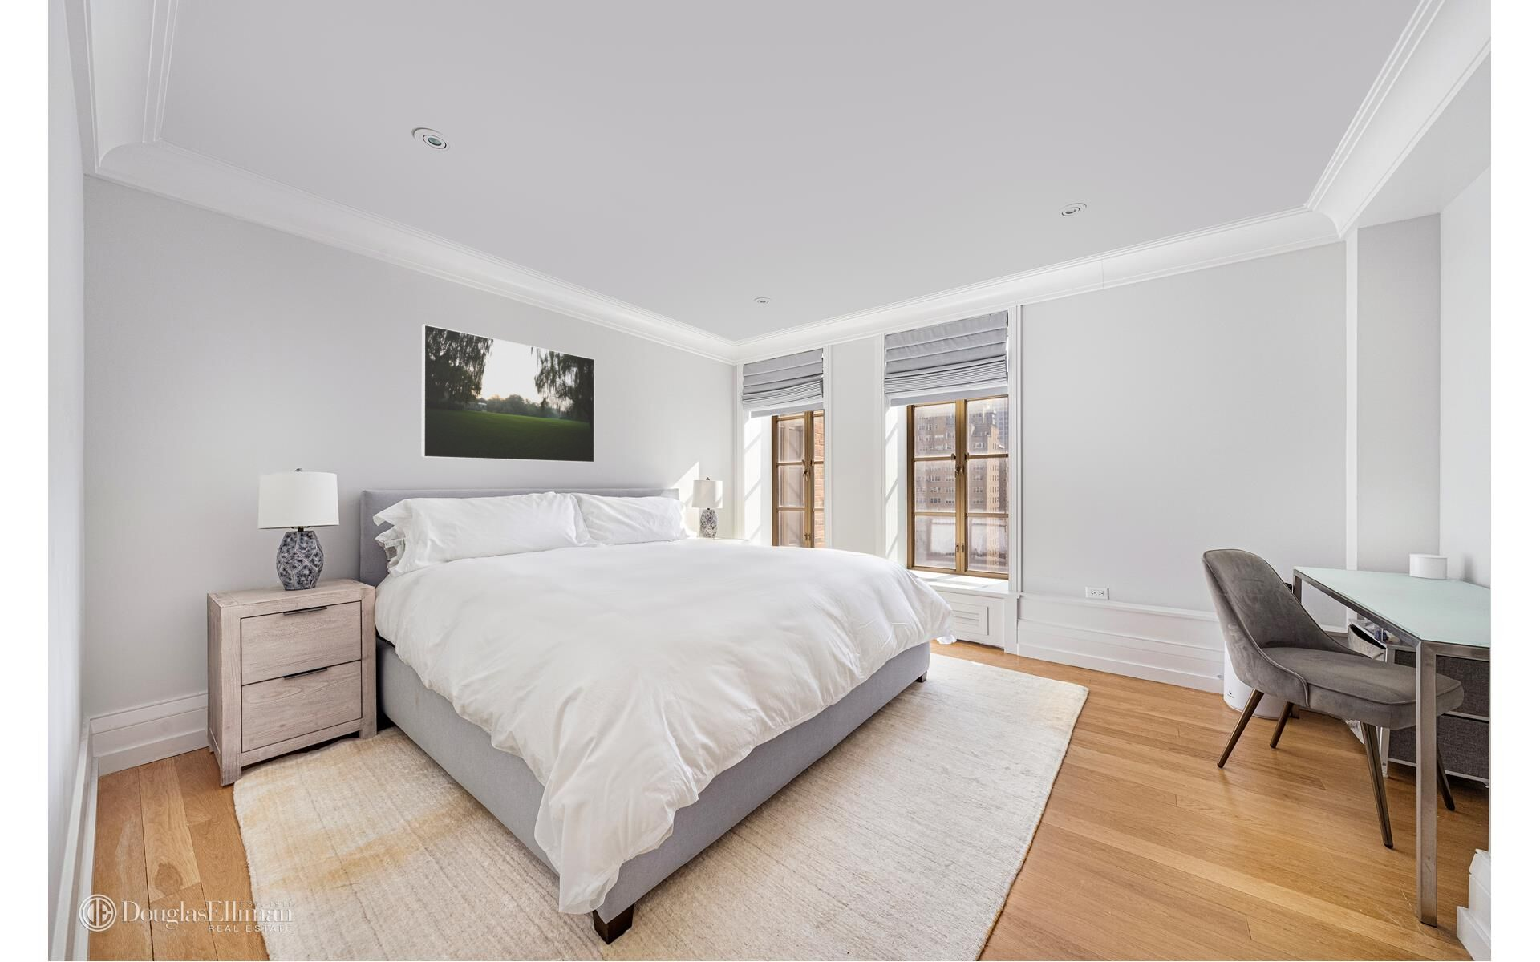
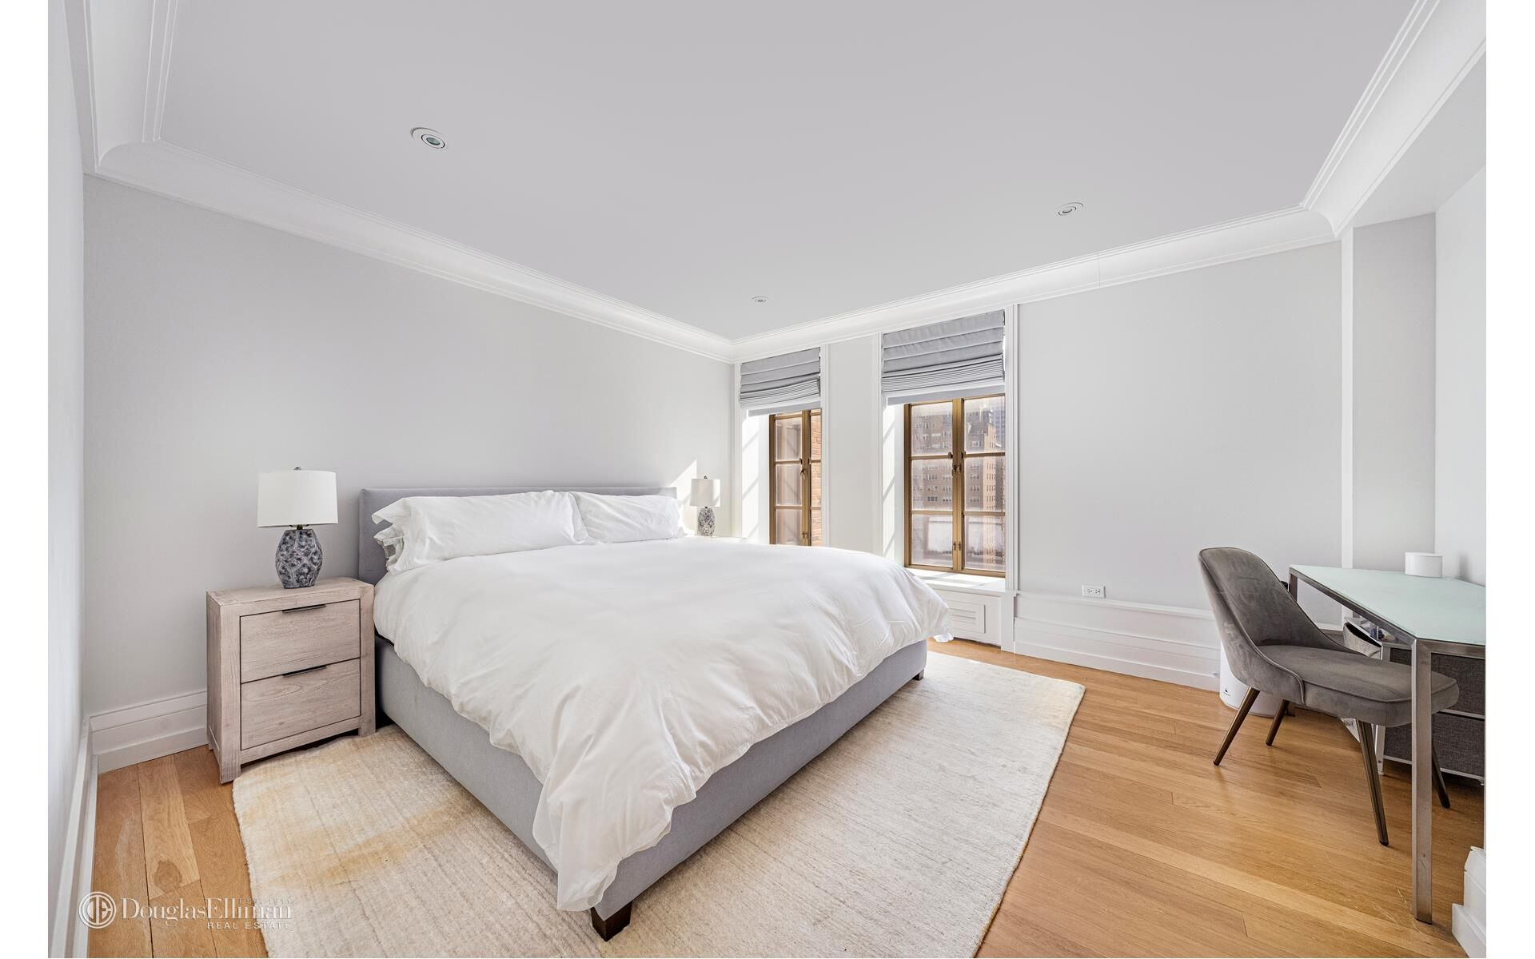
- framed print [421,324,596,463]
